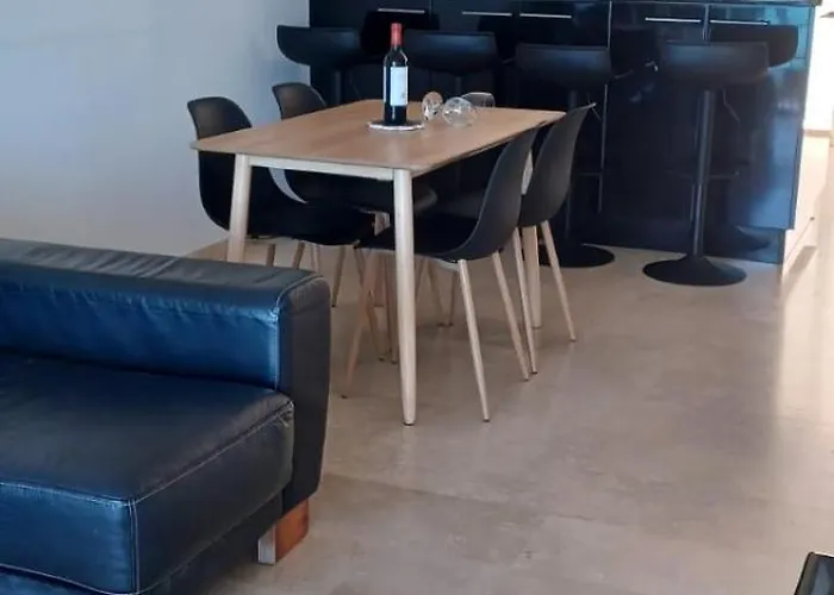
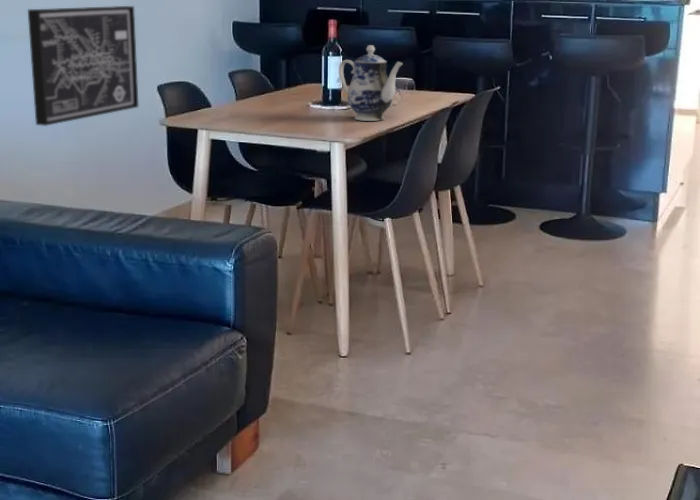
+ teapot [338,44,404,122]
+ wall art [27,5,140,127]
